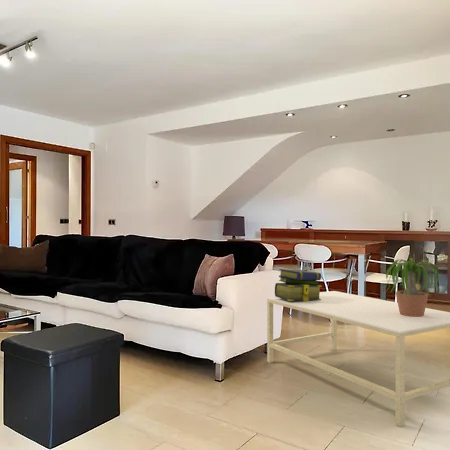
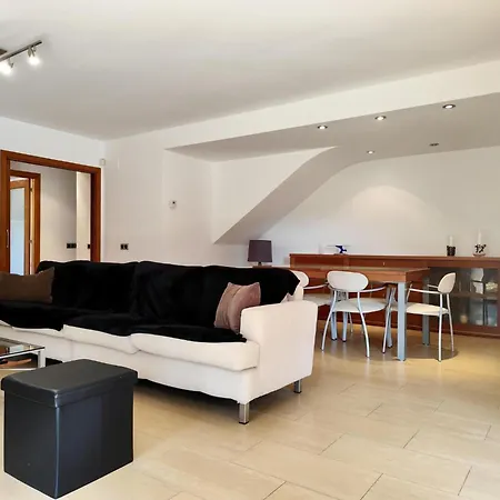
- potted plant [381,257,447,317]
- coffee table [266,290,450,427]
- stack of books [274,268,323,302]
